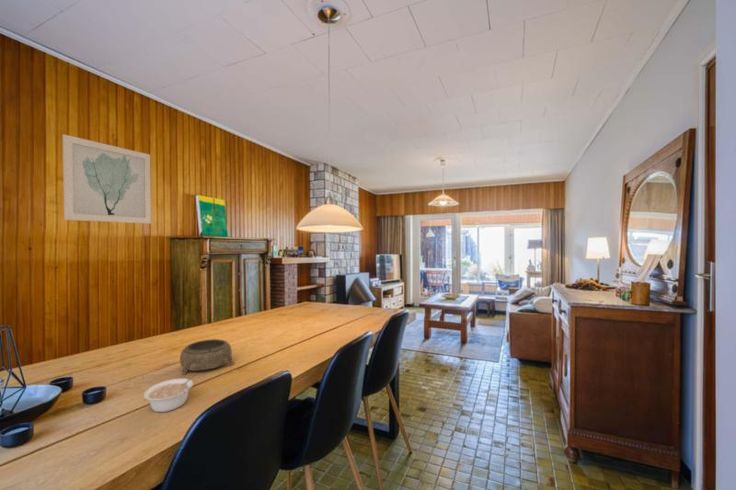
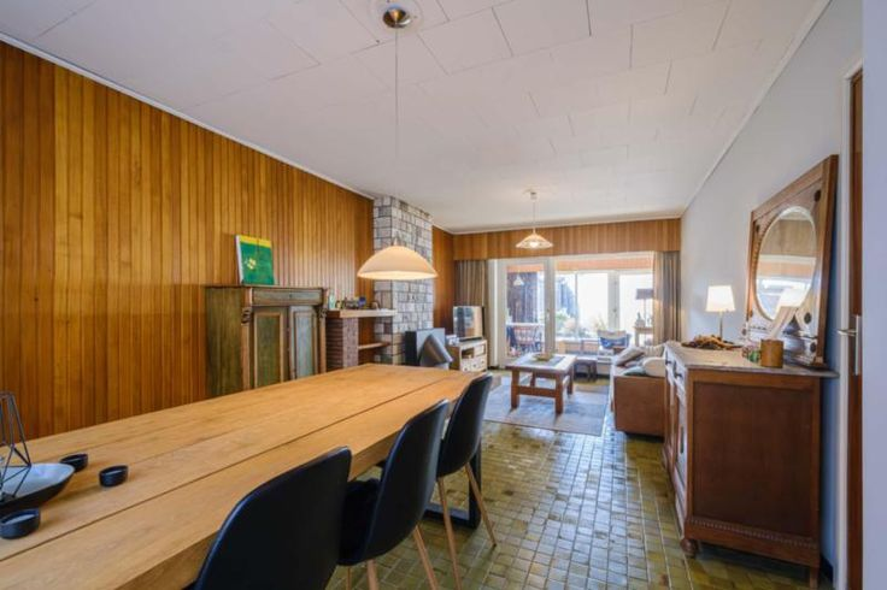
- decorative bowl [179,338,235,376]
- wall art [62,133,152,225]
- legume [143,372,200,413]
